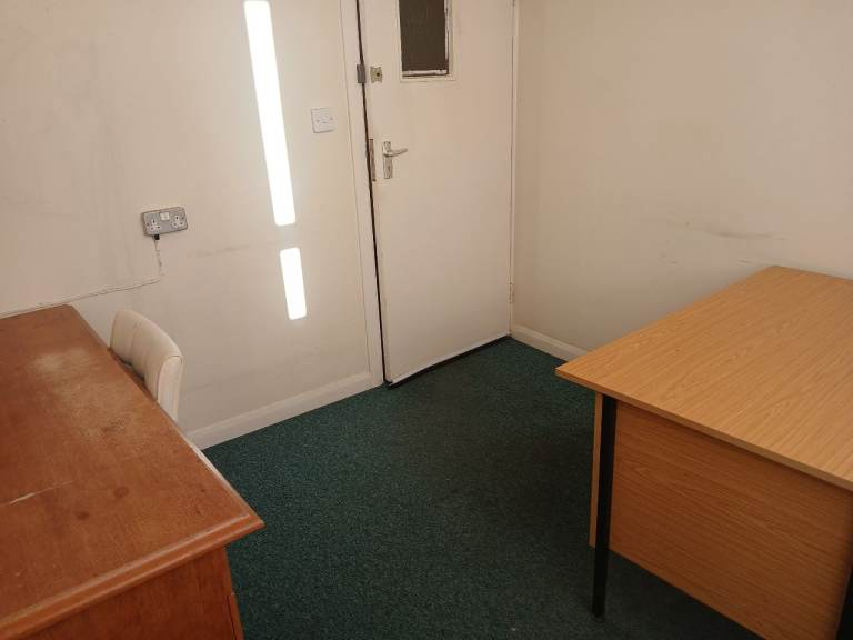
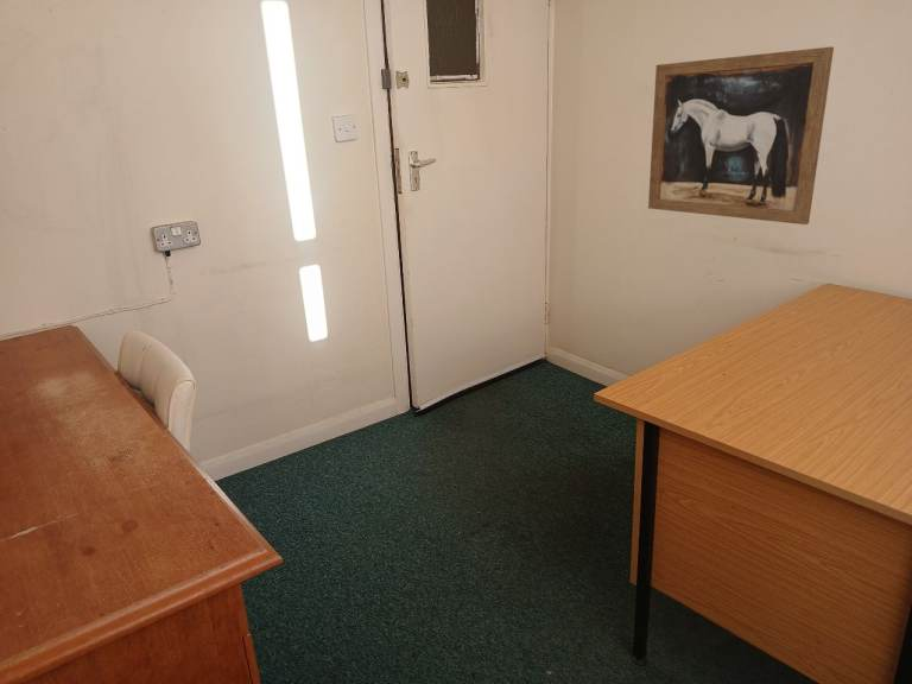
+ wall art [647,46,835,226]
